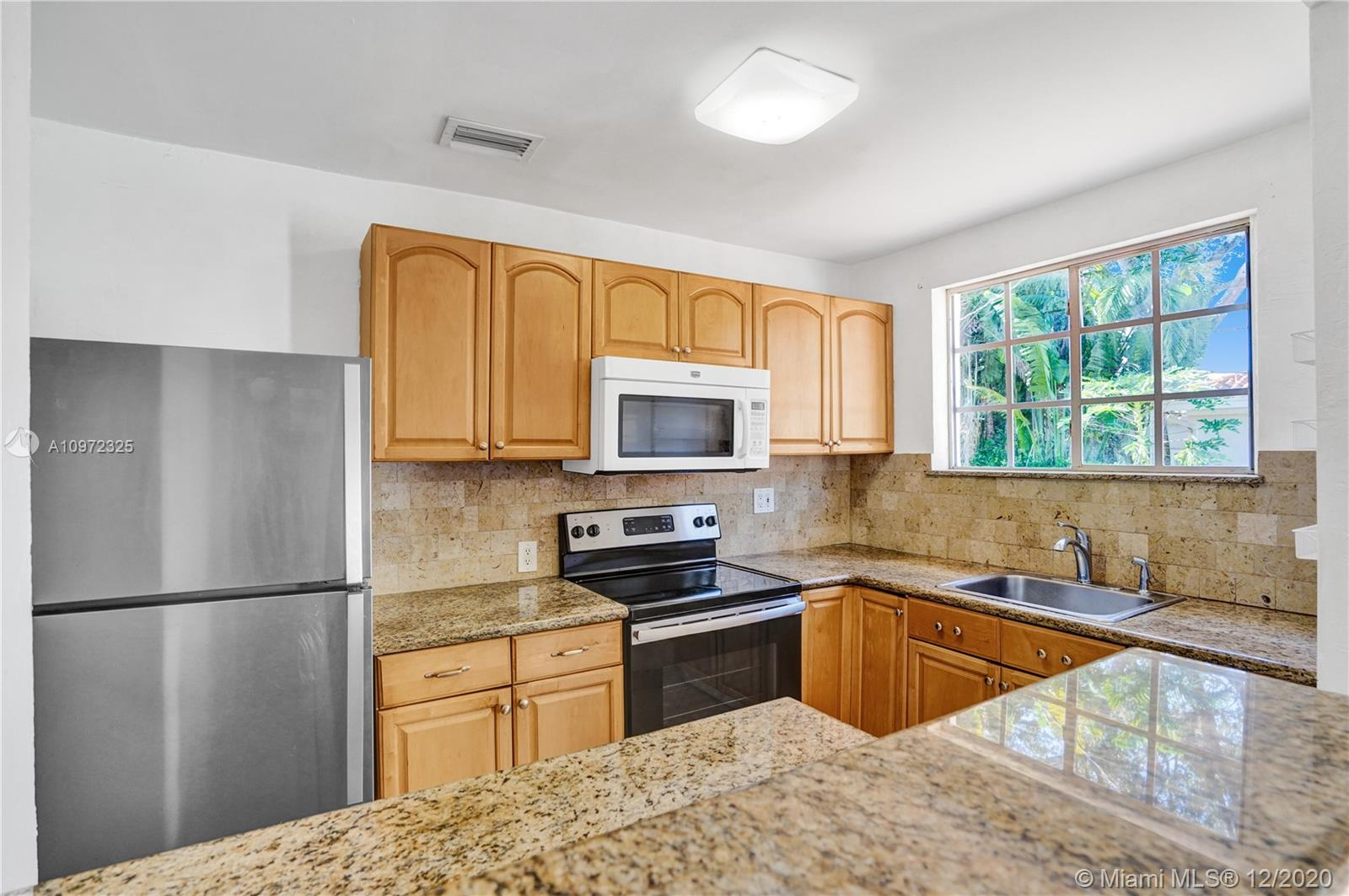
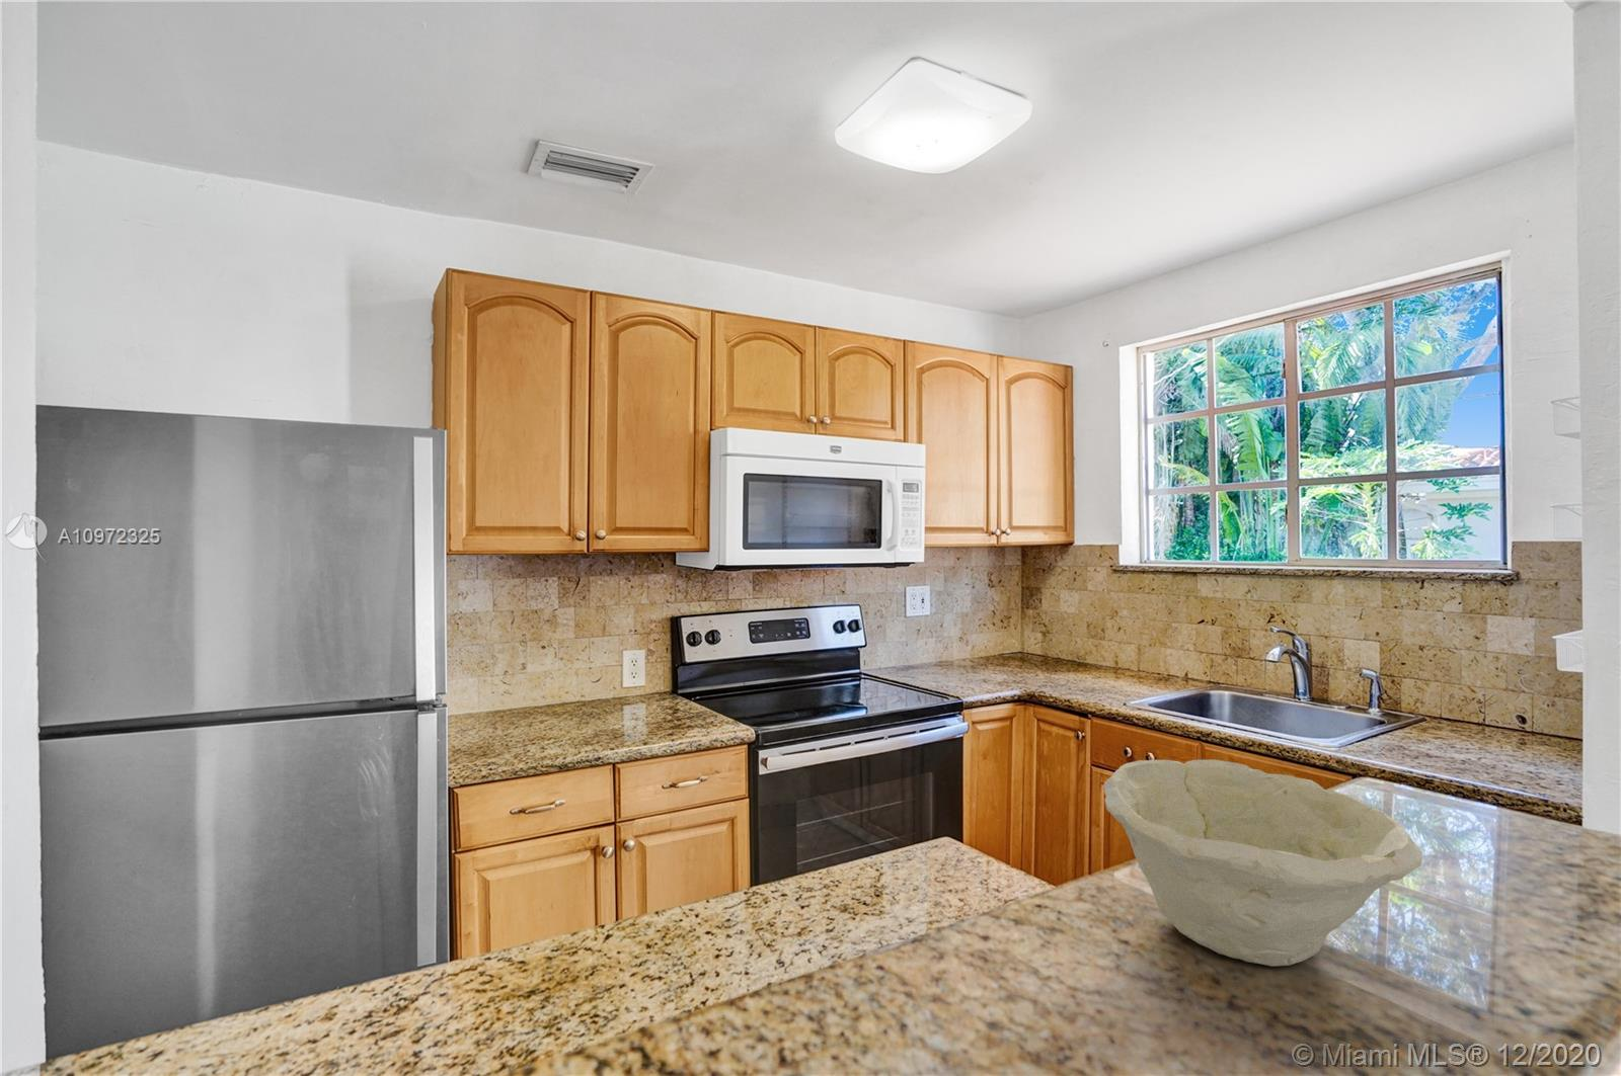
+ bowl [1102,758,1424,968]
